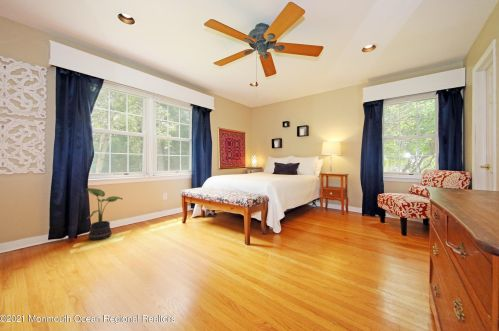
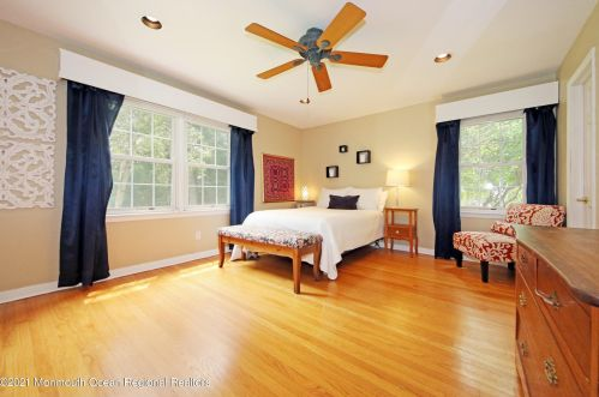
- potted plant [85,187,123,241]
